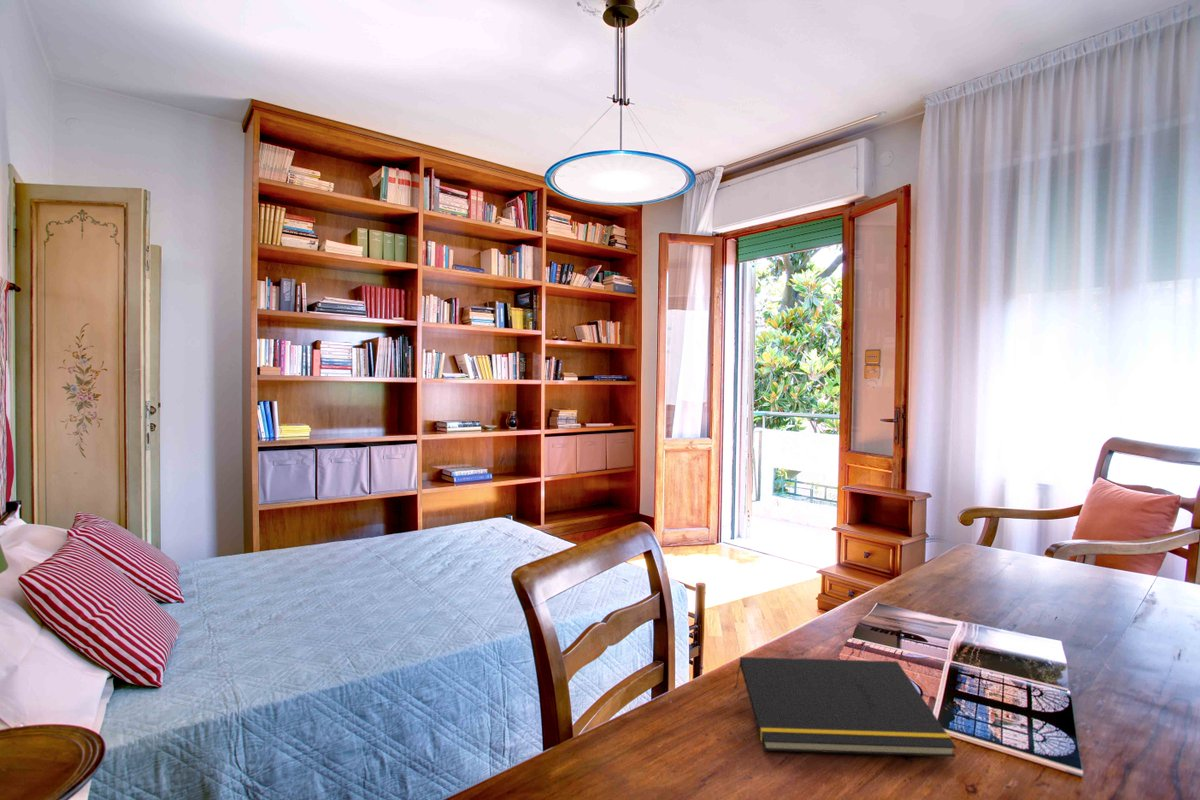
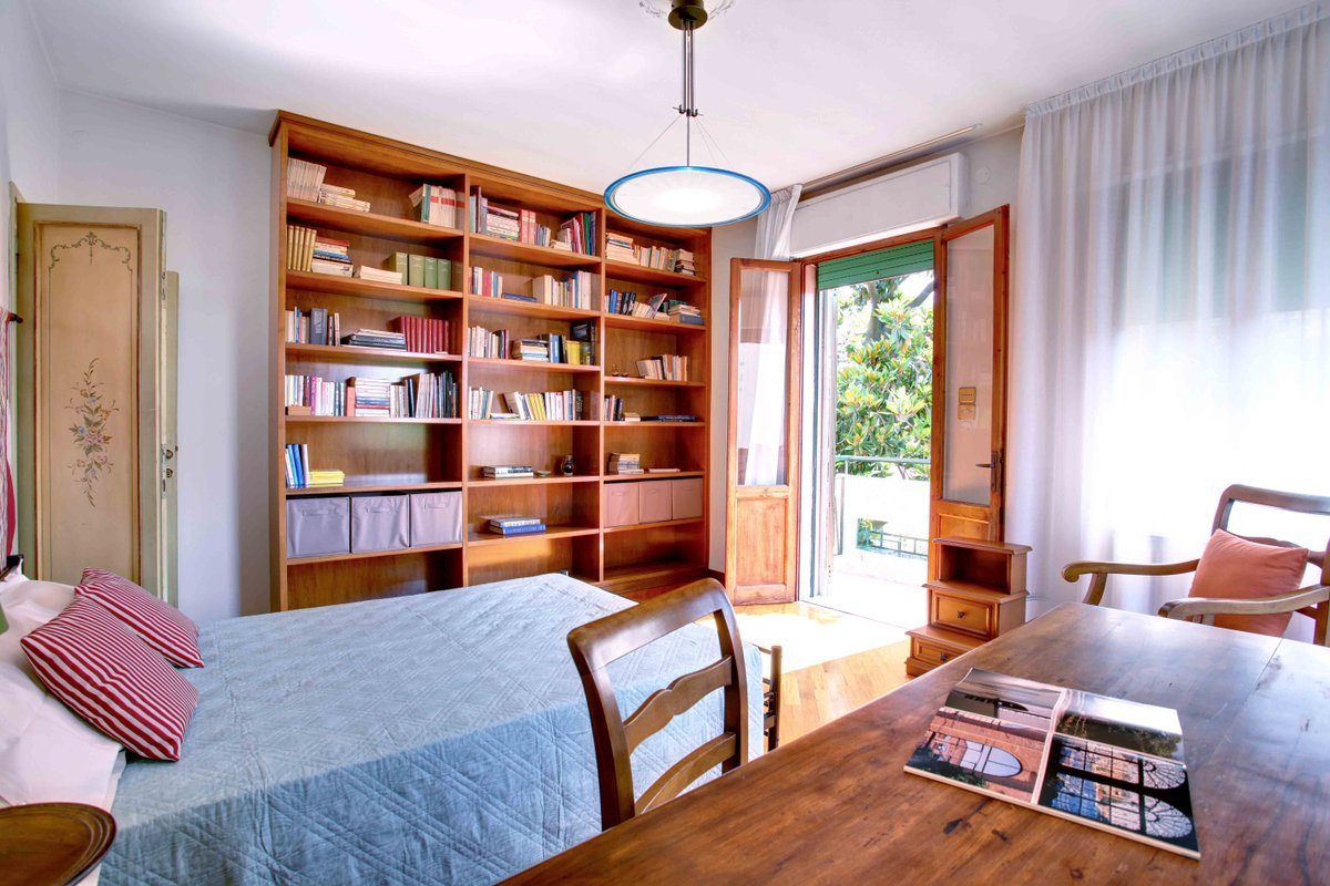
- notepad [734,656,958,758]
